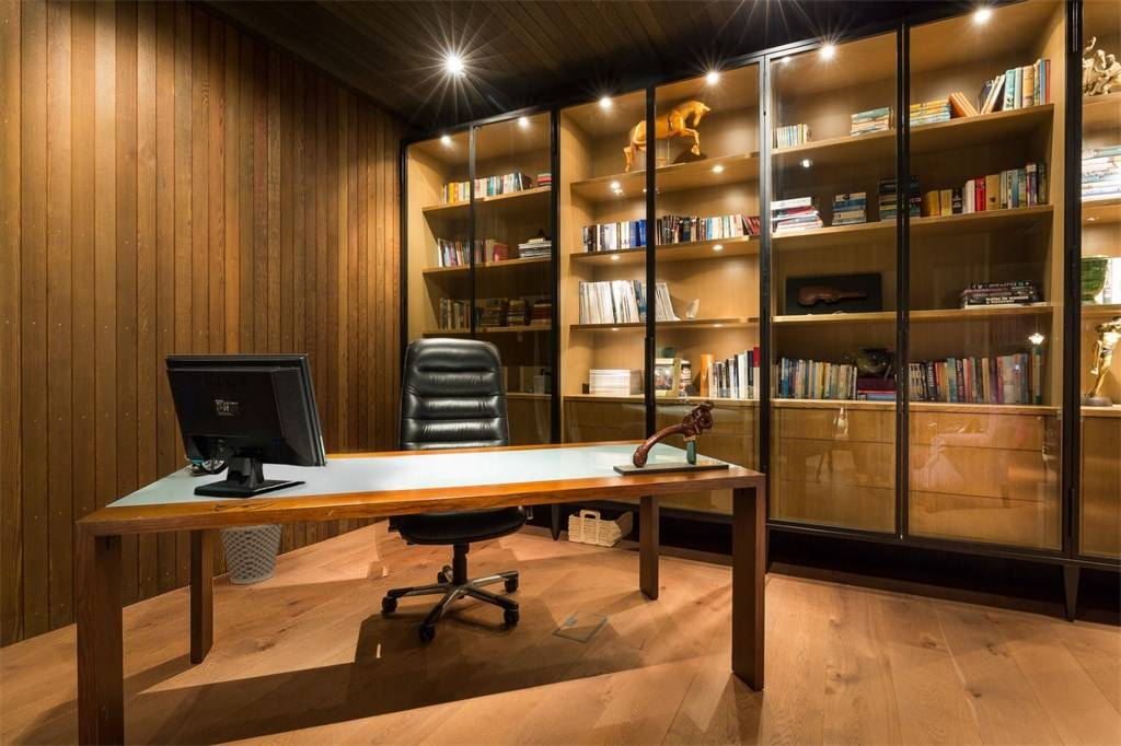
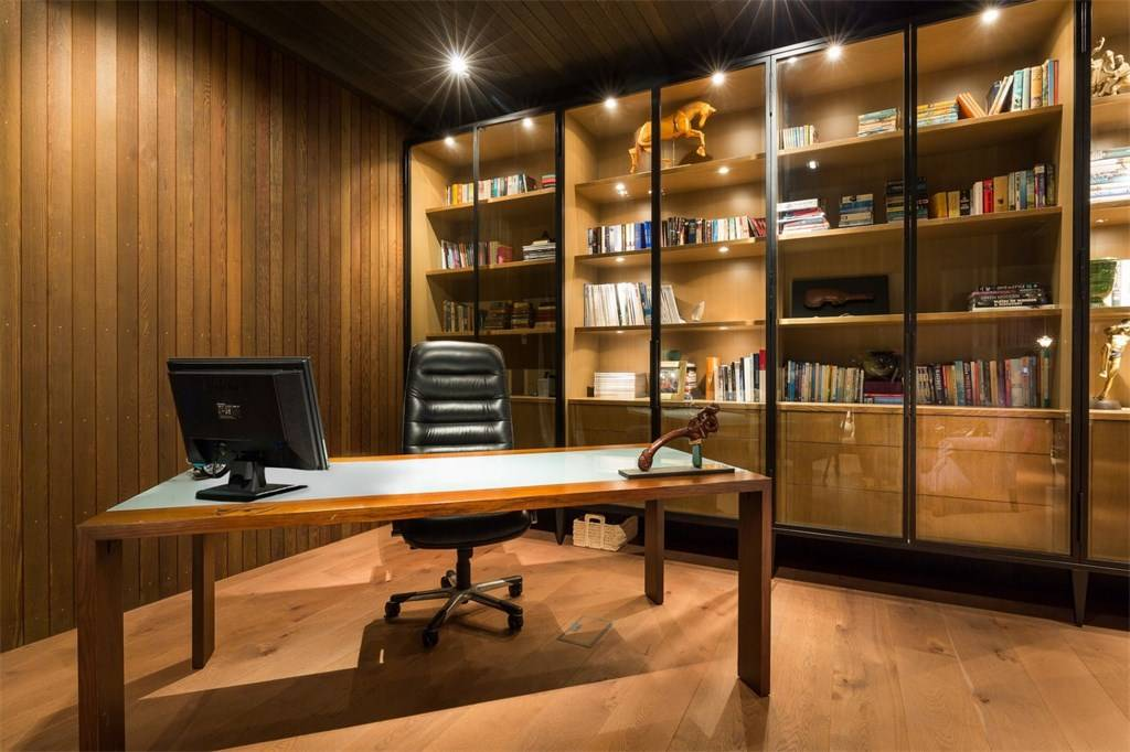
- wastebasket [219,523,284,585]
